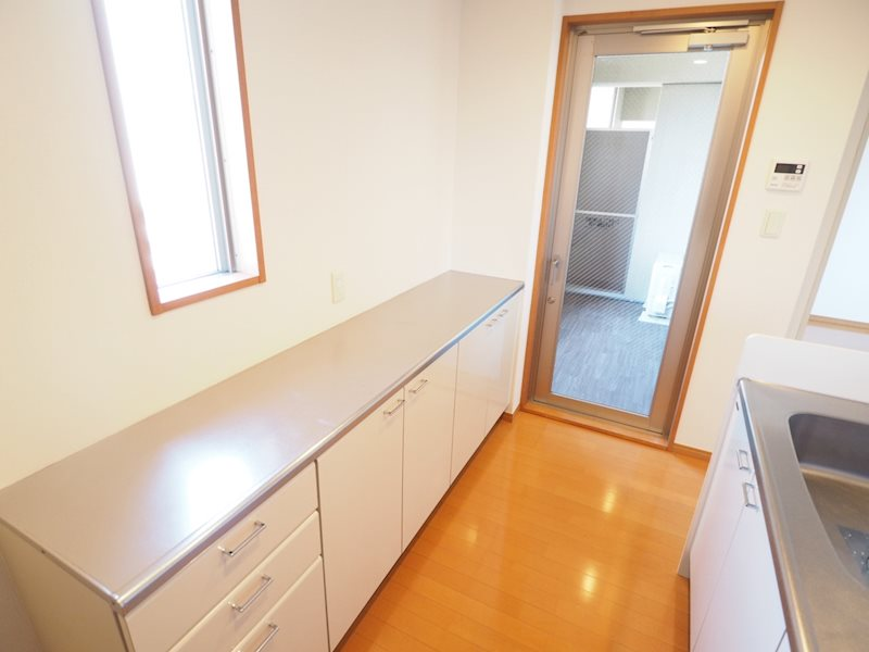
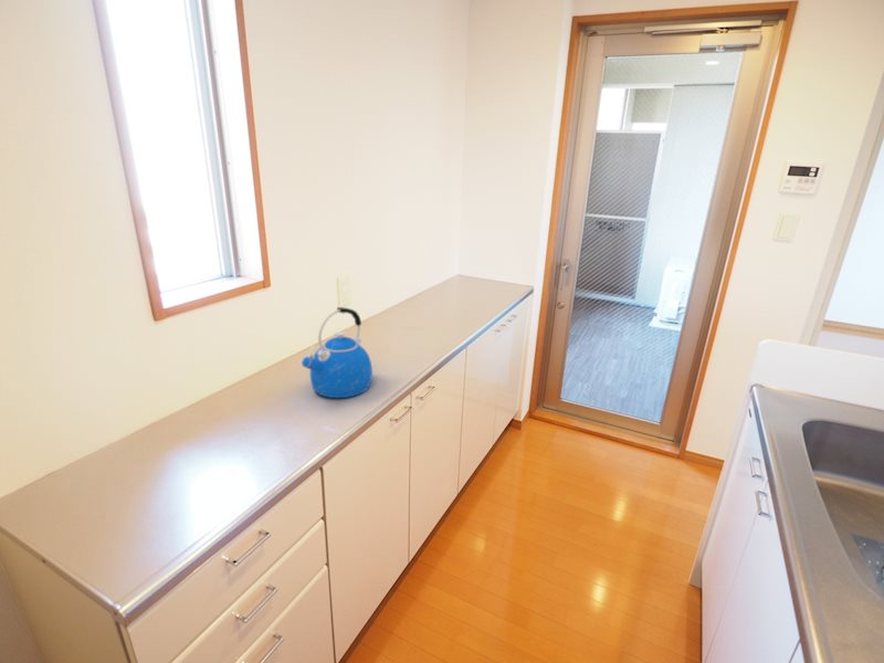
+ kettle [301,306,373,399]
